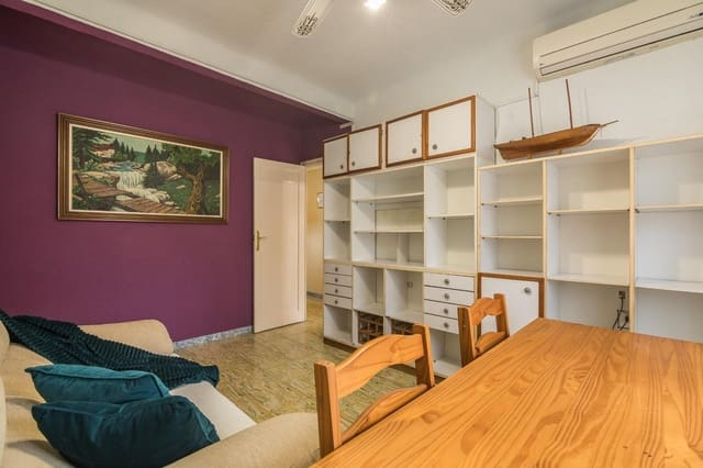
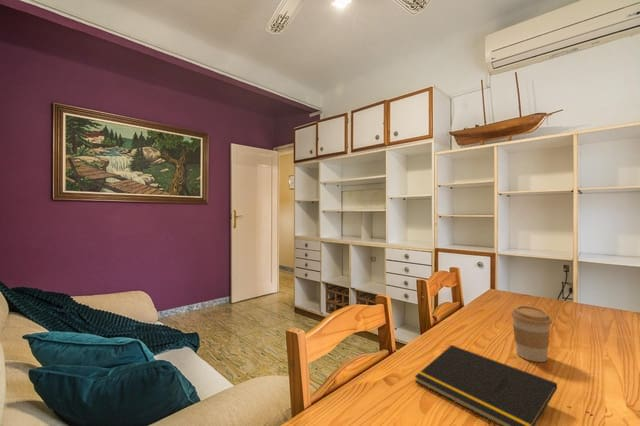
+ coffee cup [510,305,553,363]
+ notepad [414,344,558,426]
